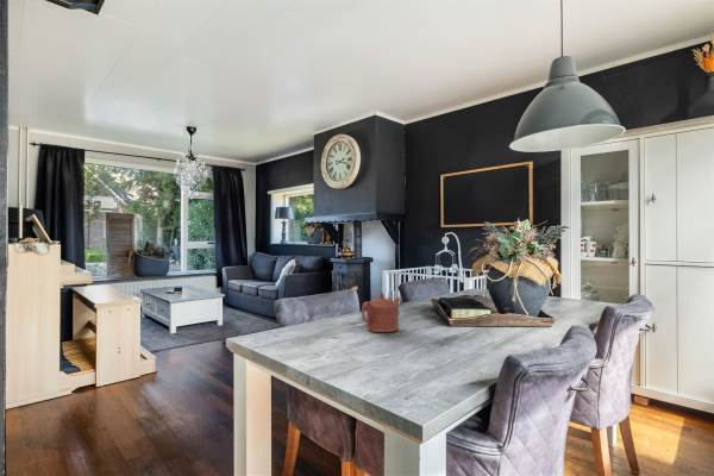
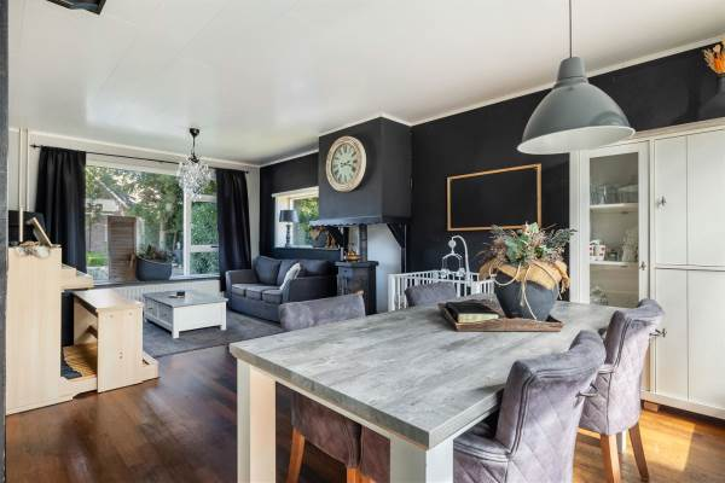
- teapot [361,292,401,333]
